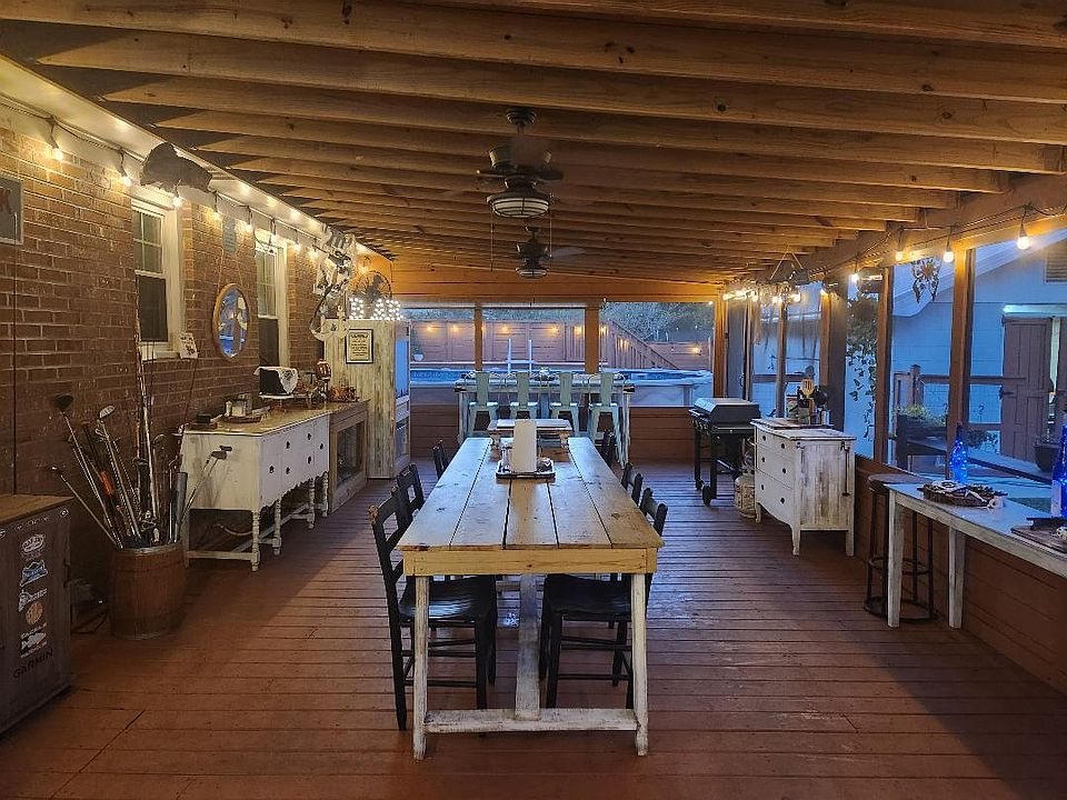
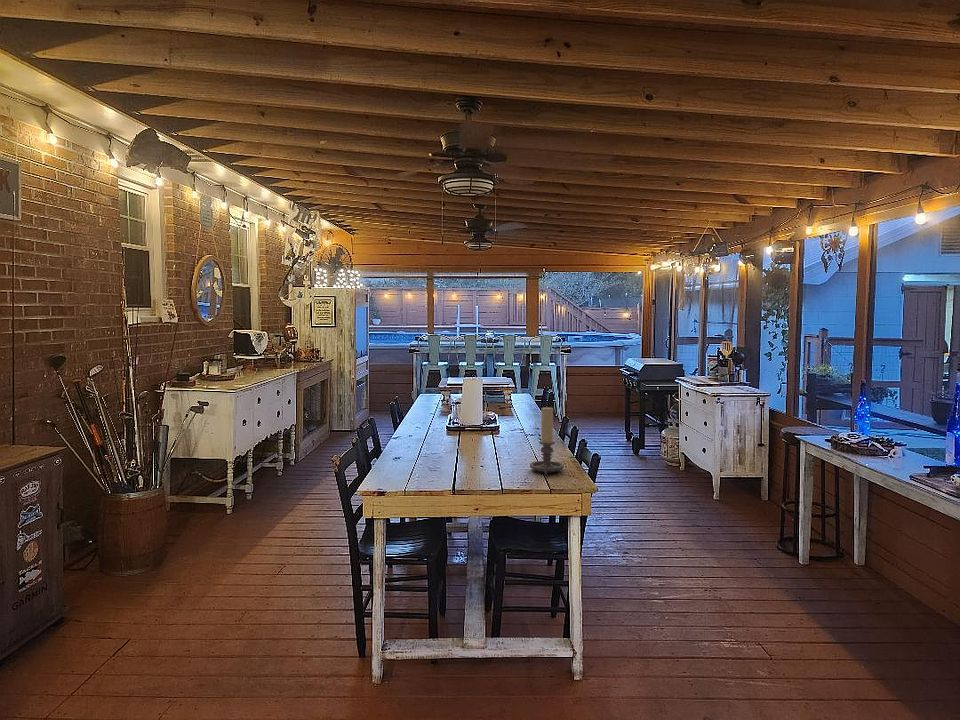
+ candle holder [529,406,565,476]
